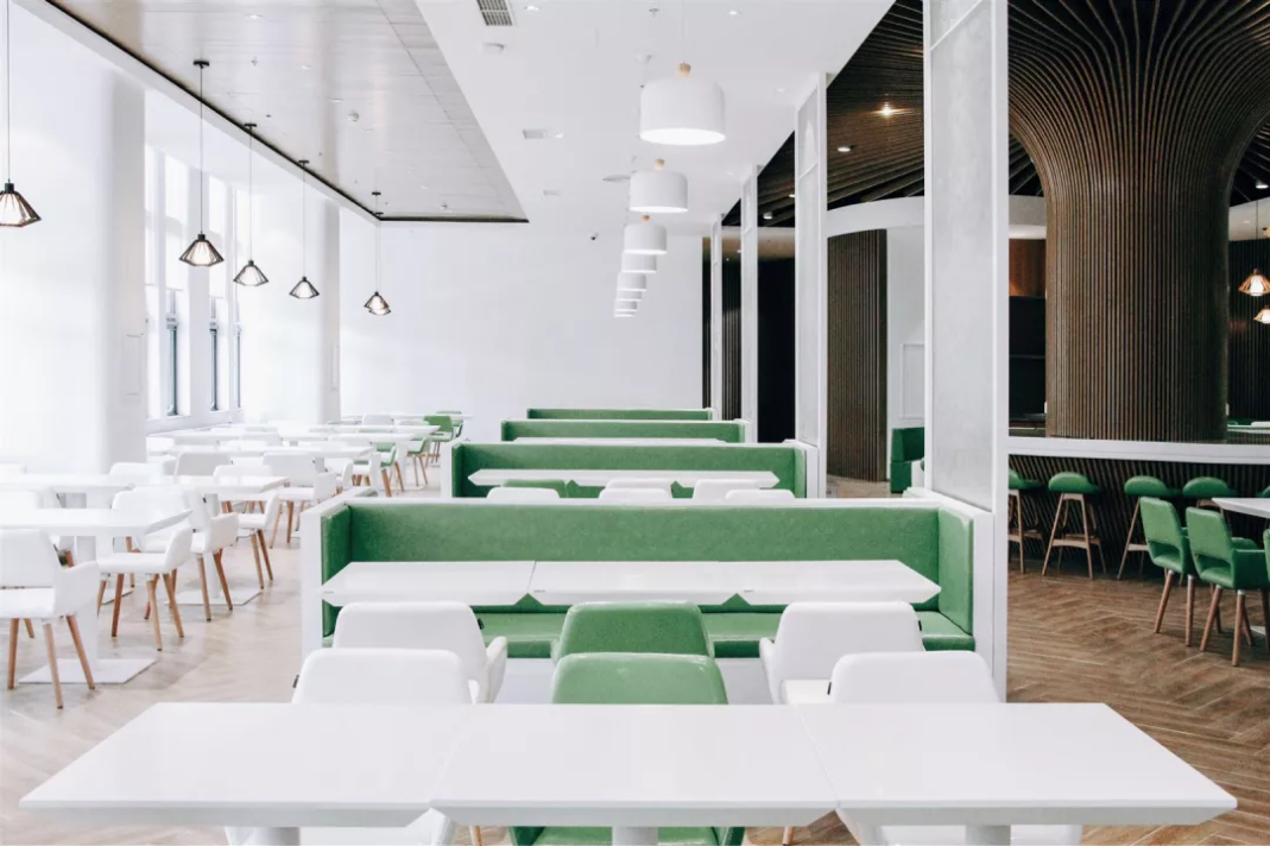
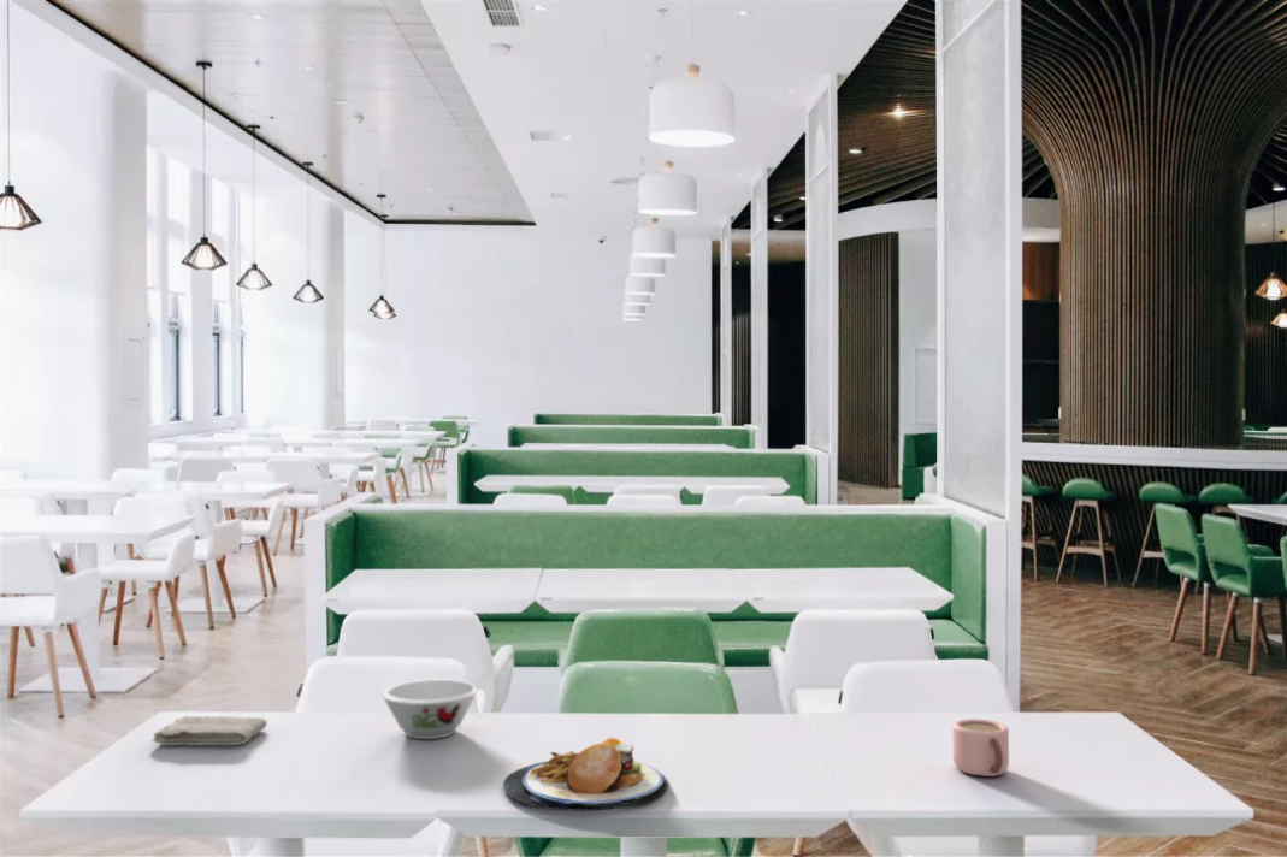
+ bowl [382,679,478,740]
+ washcloth [152,715,268,746]
+ mug [951,717,1010,778]
+ plate [502,737,668,812]
